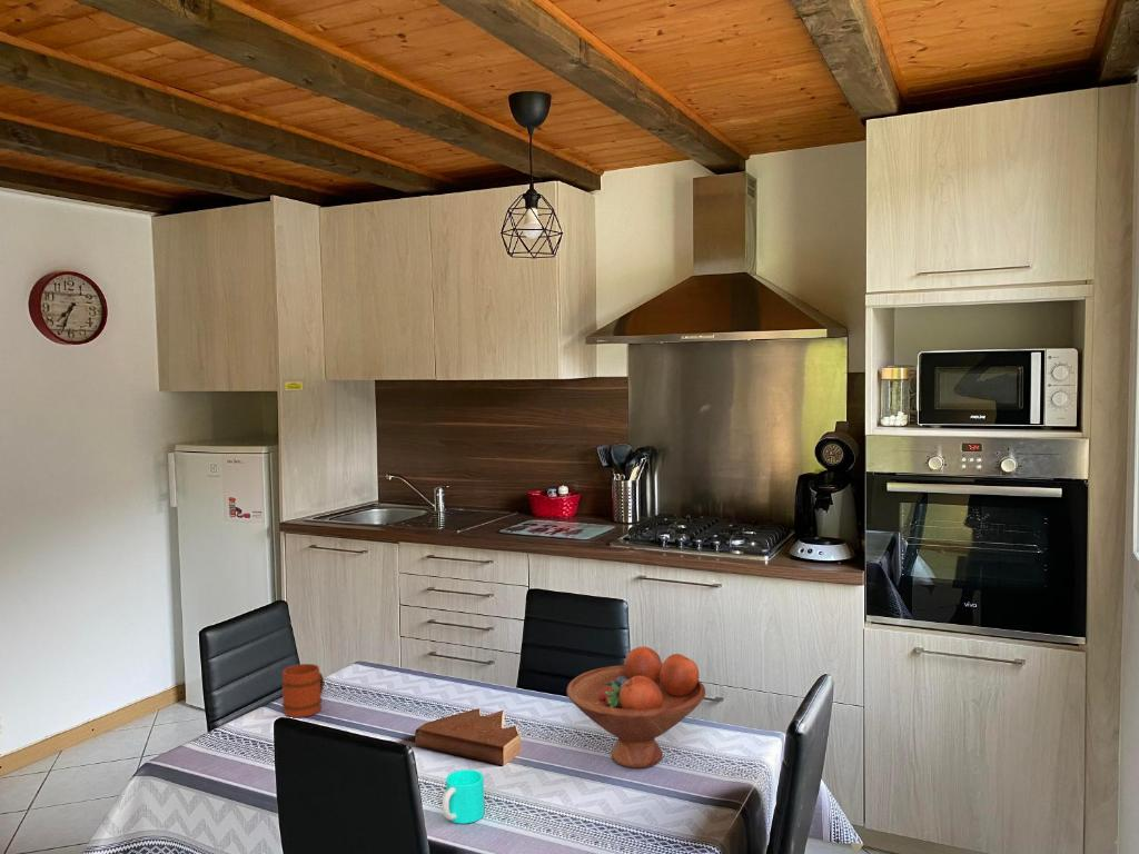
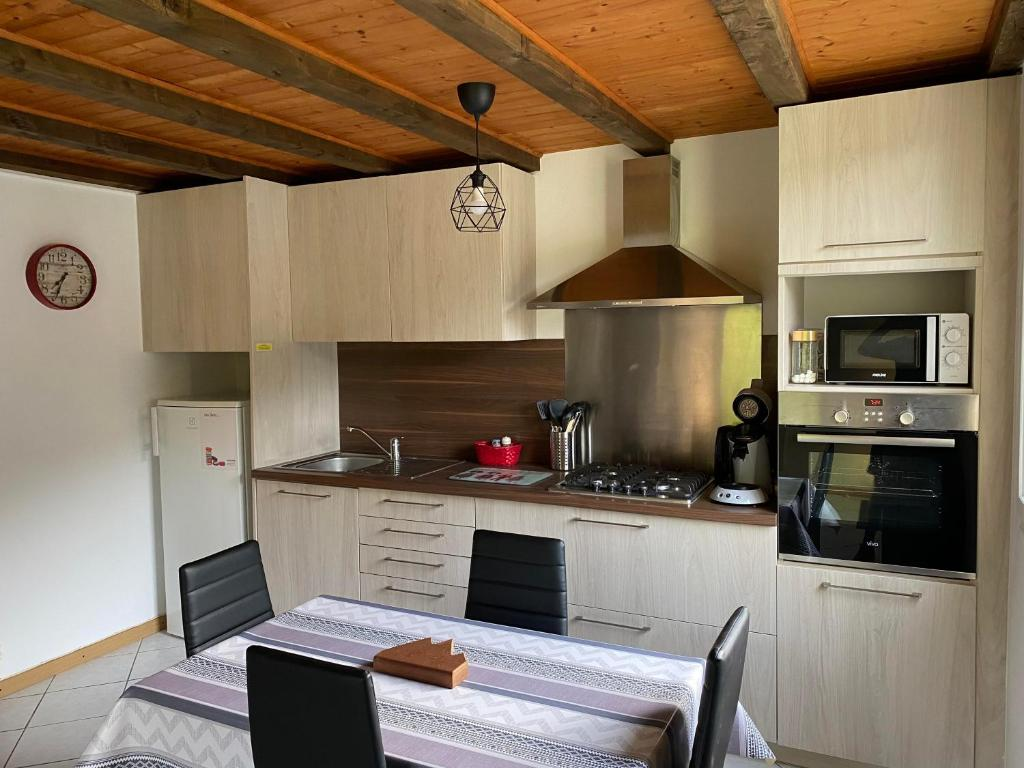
- mug [280,663,325,718]
- cup [442,768,485,825]
- fruit bowl [566,645,706,769]
